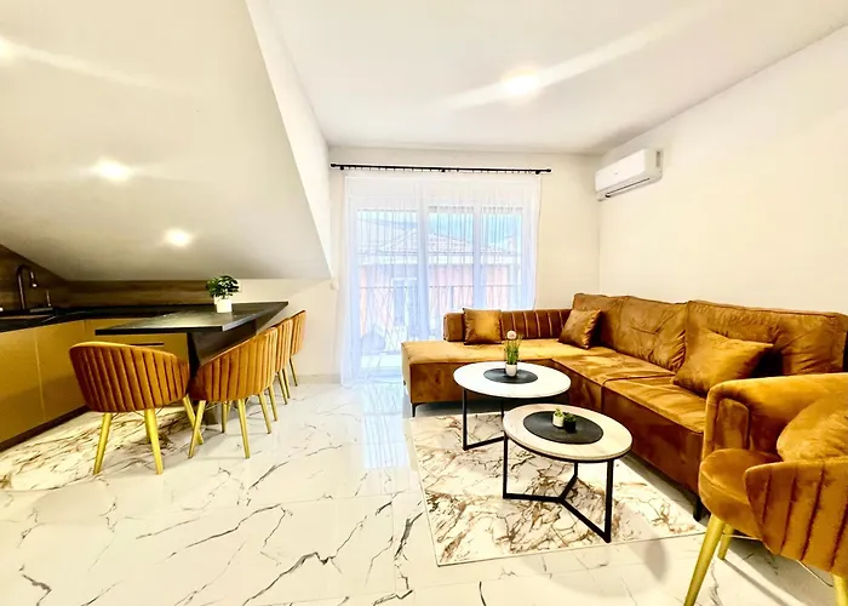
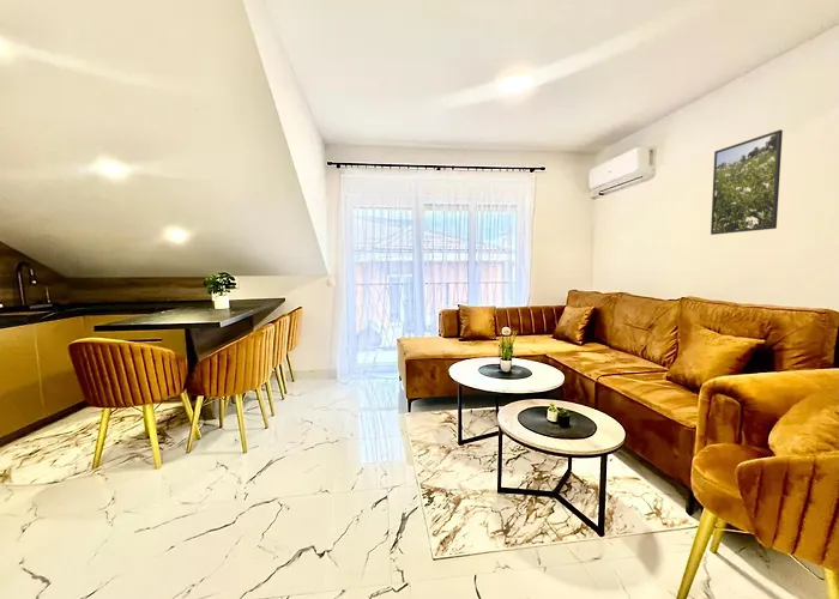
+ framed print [710,128,784,236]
